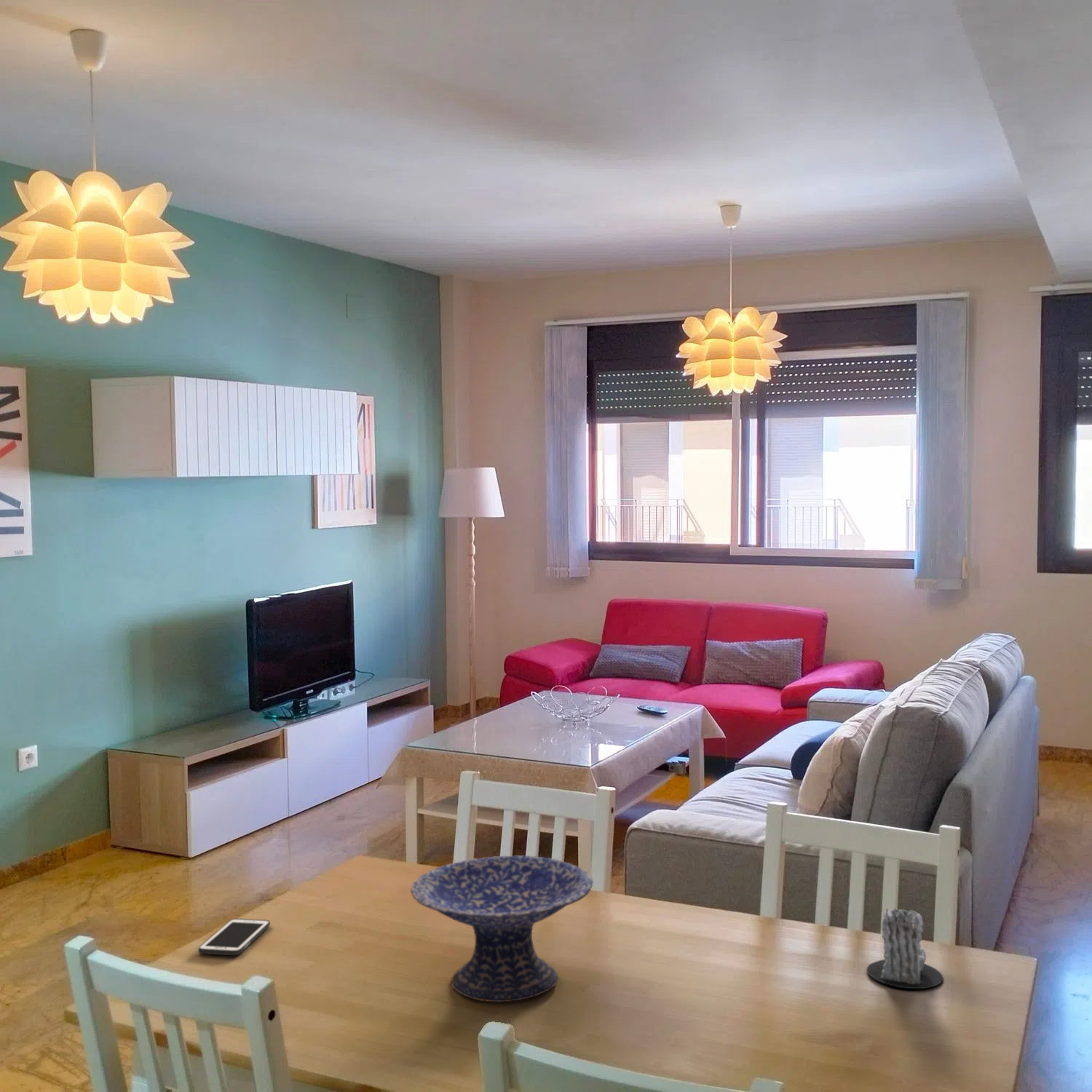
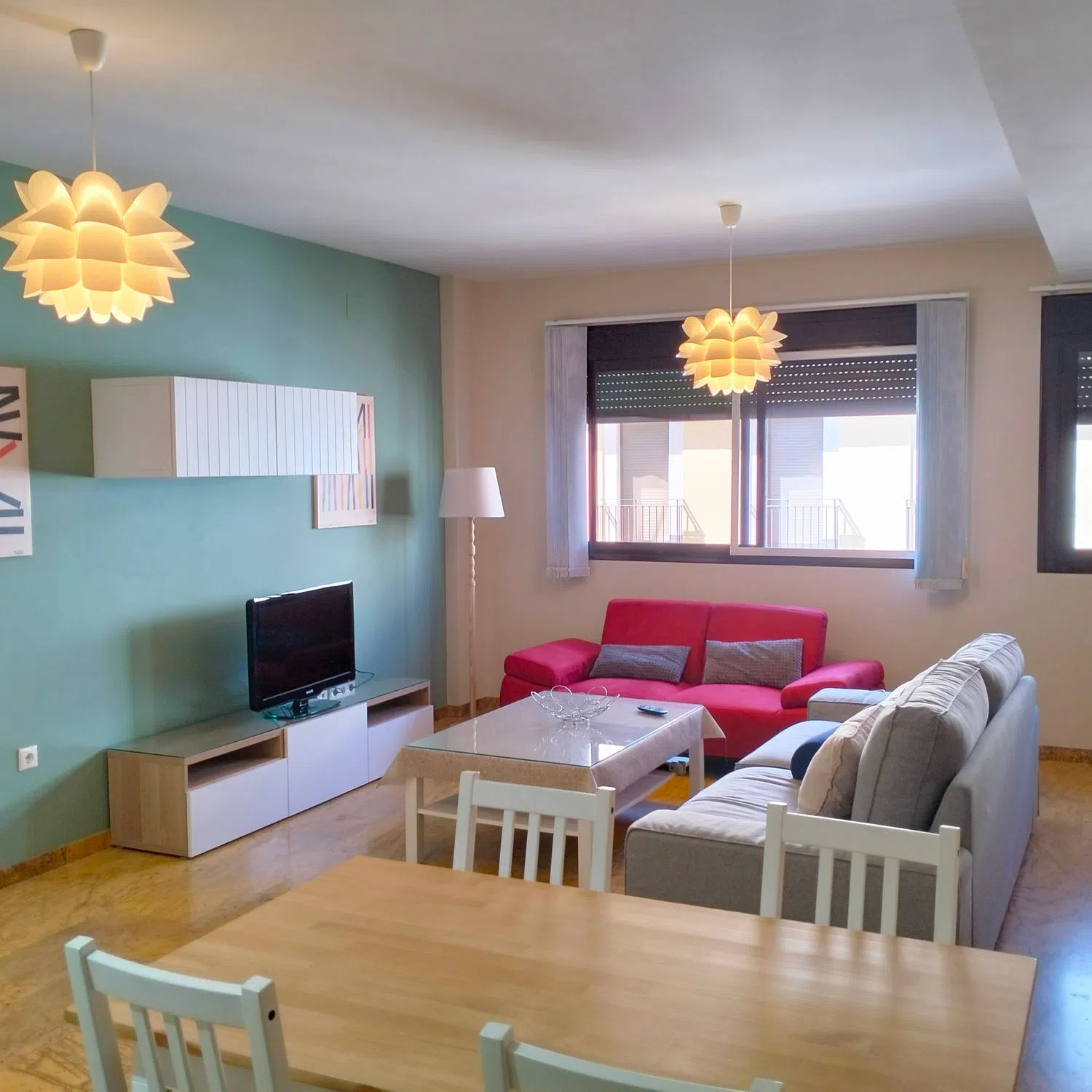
- decorative bowl [410,855,593,1002]
- candle [866,908,943,989]
- cell phone [198,918,271,956]
